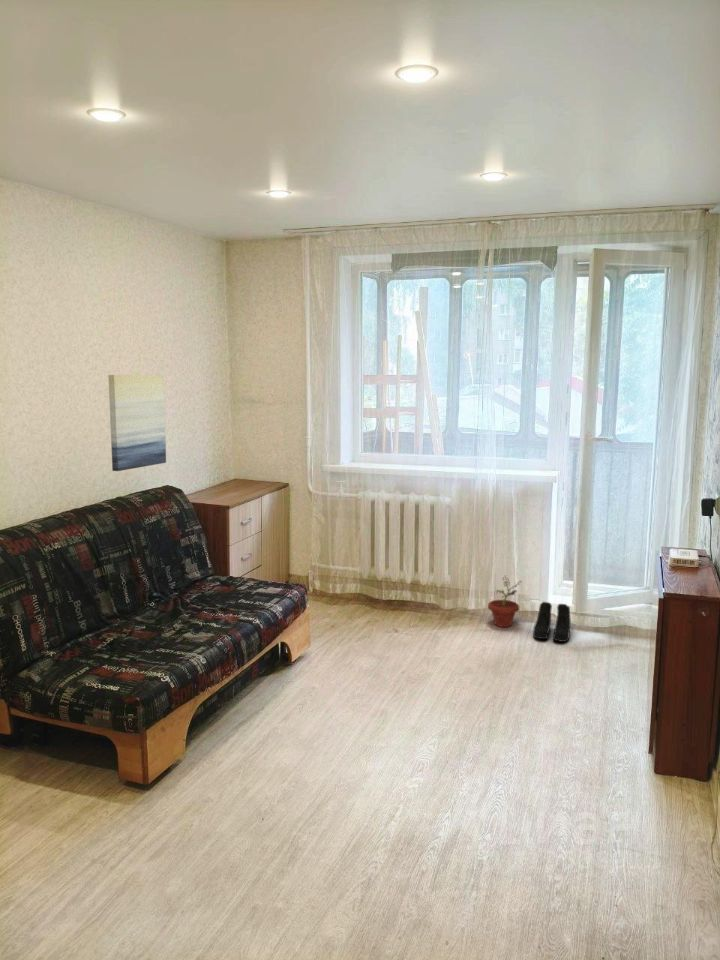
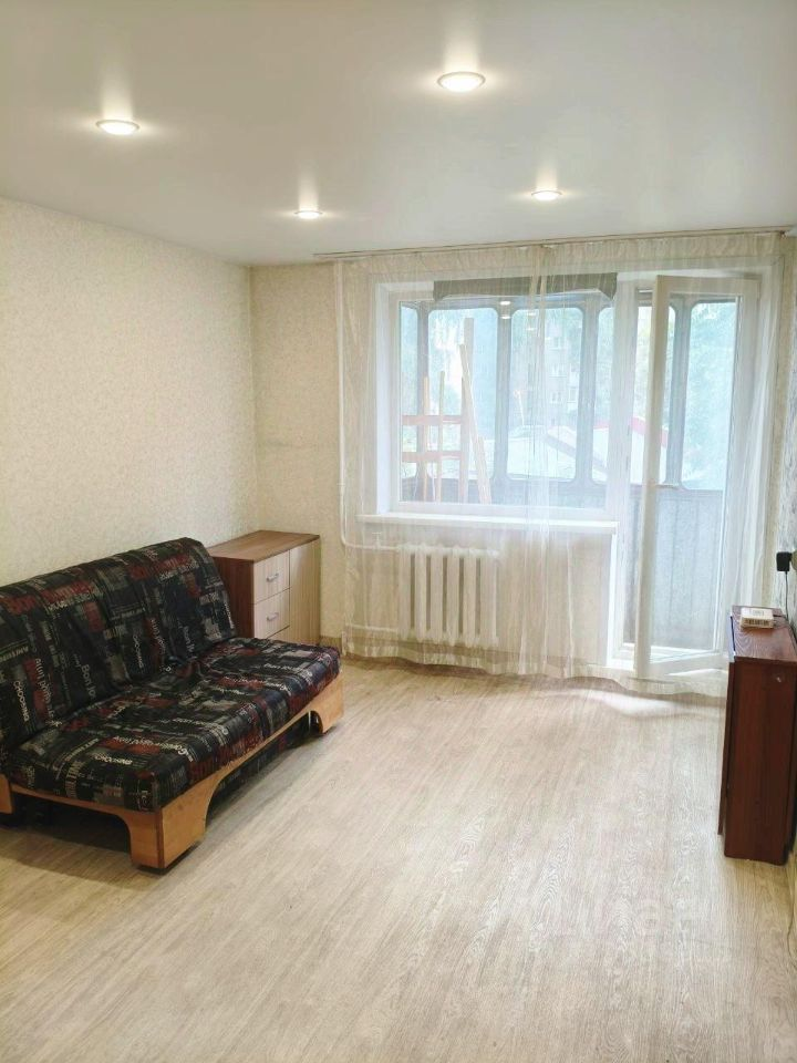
- wall art [107,374,167,472]
- potted plant [487,574,523,628]
- boots [532,601,572,643]
